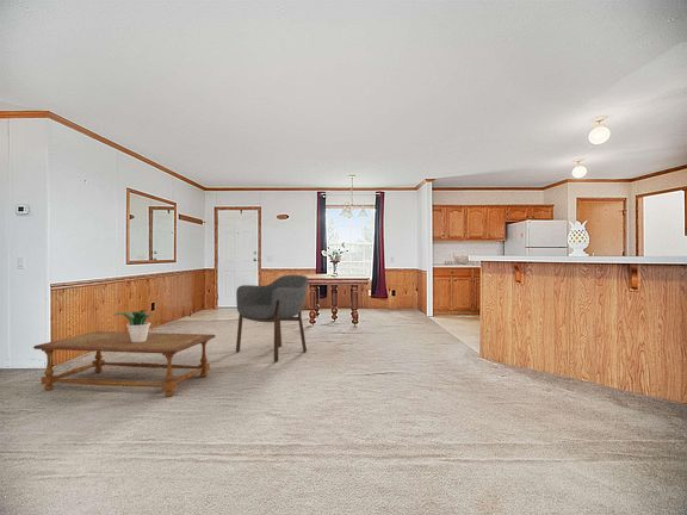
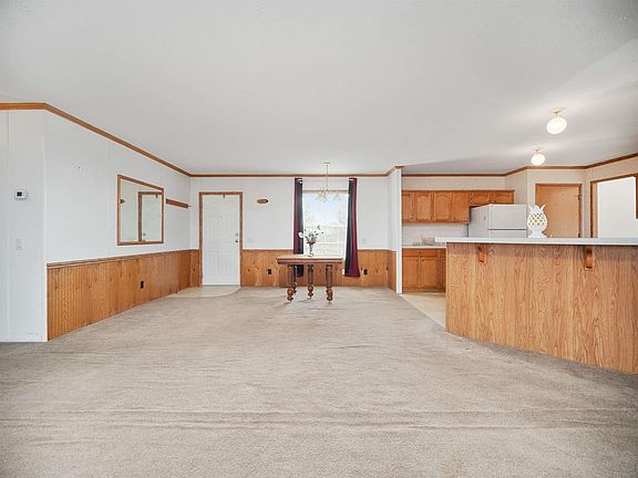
- potted plant [112,309,157,342]
- coffee table [32,330,217,398]
- armchair [235,274,309,362]
